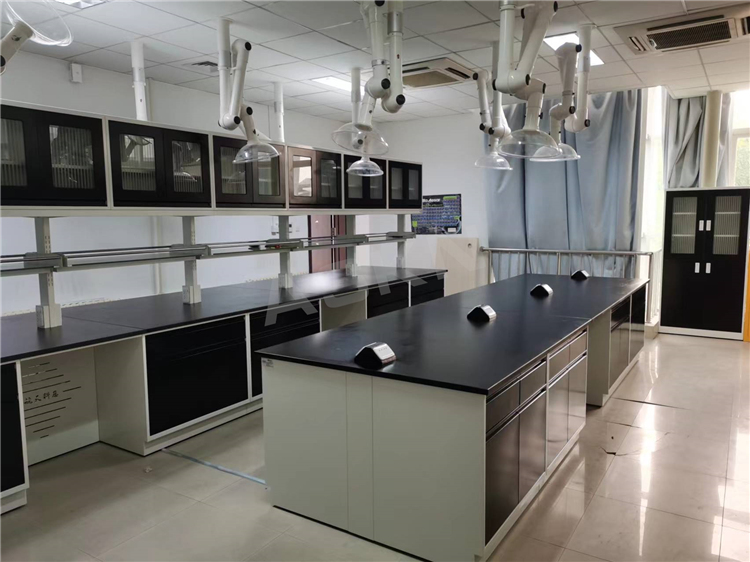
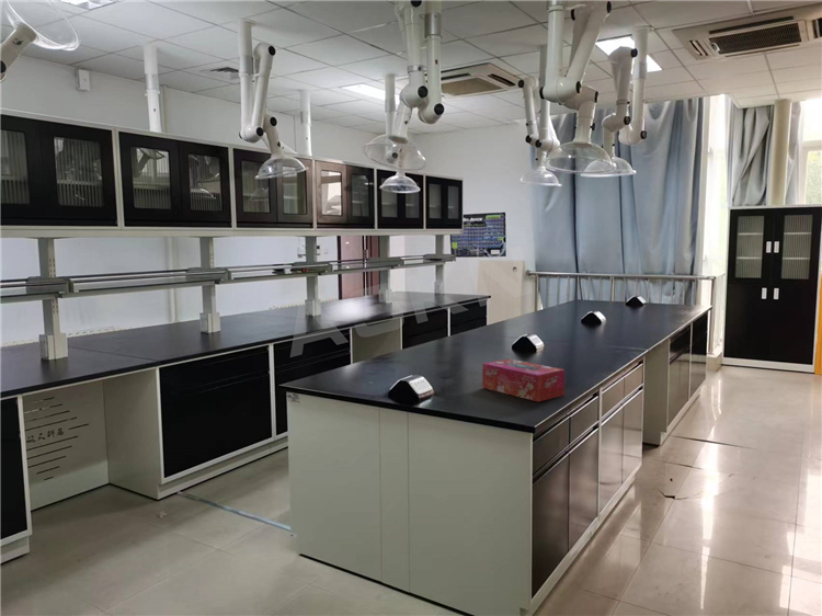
+ tissue box [481,357,566,403]
